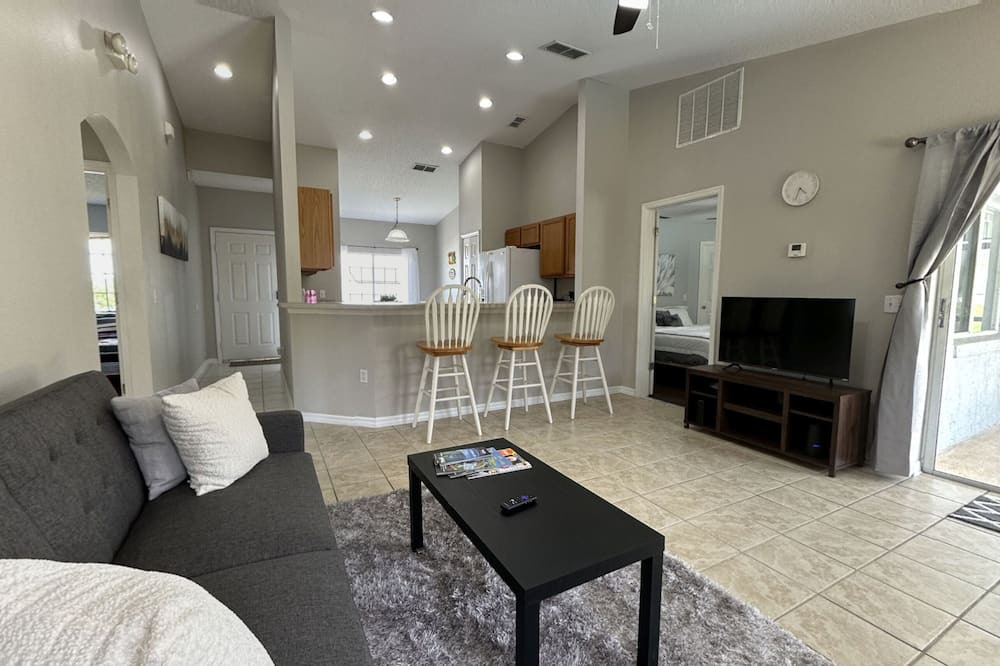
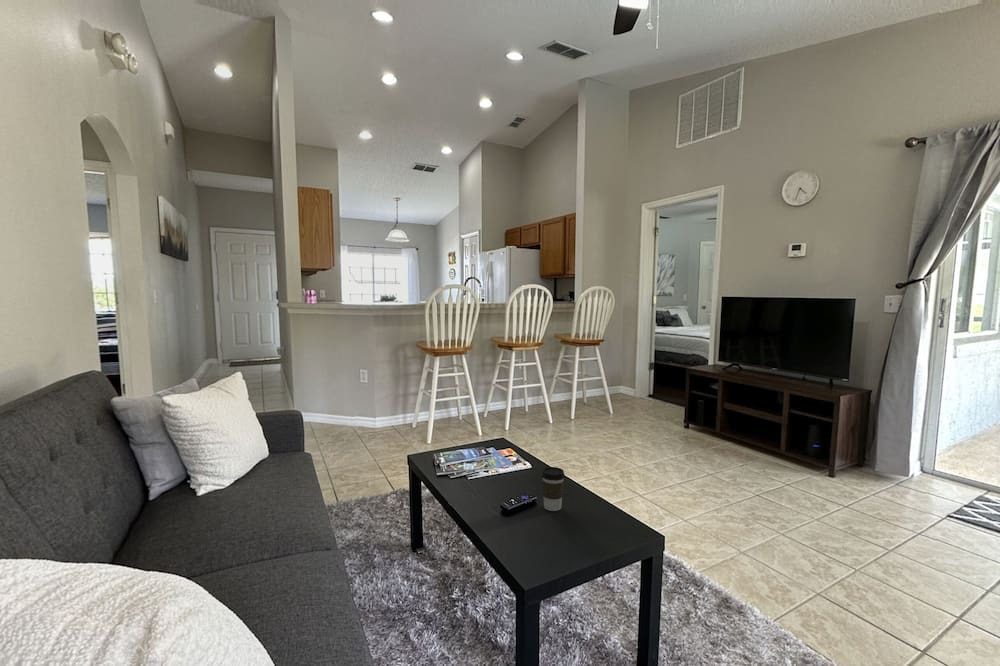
+ coffee cup [541,466,566,512]
